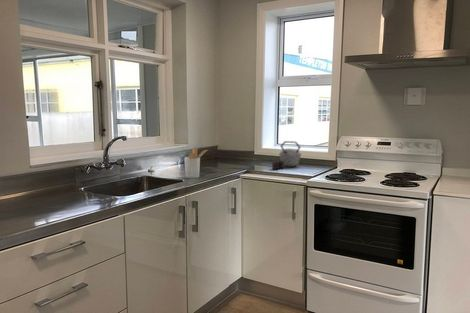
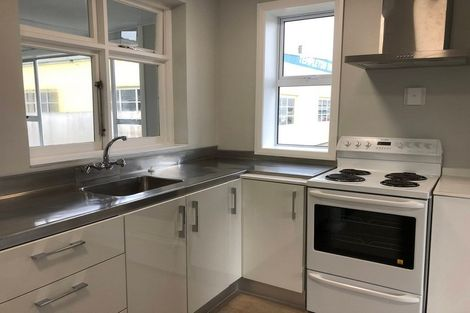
- kettle [271,140,302,170]
- utensil holder [183,146,208,179]
